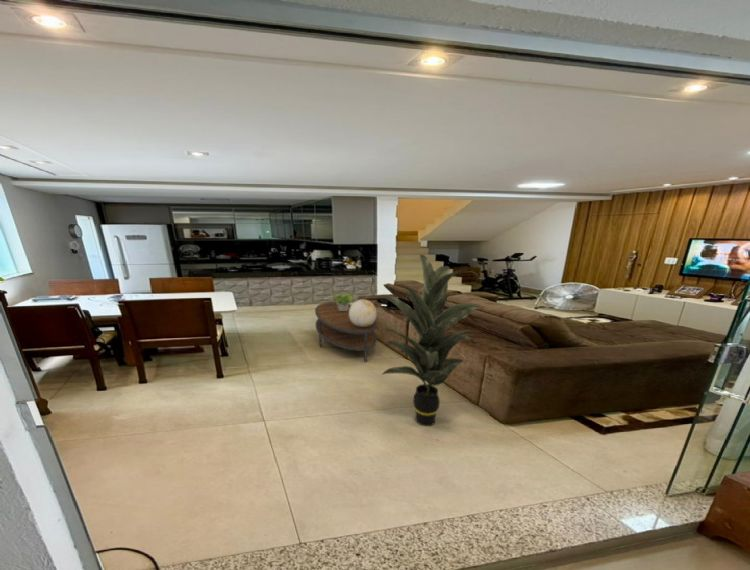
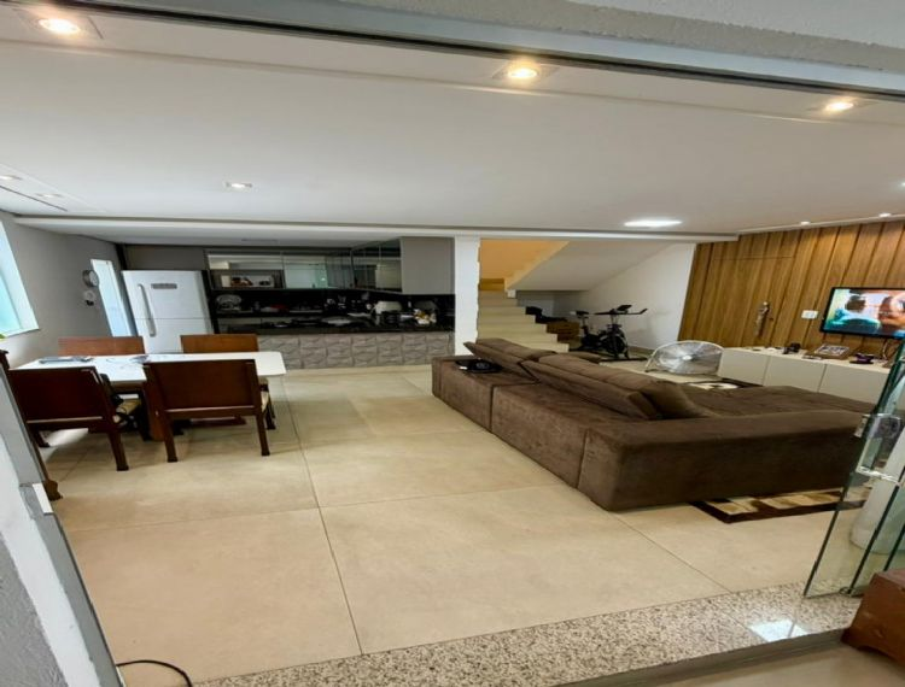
- coffee table [314,301,378,363]
- indoor plant [378,253,491,427]
- decorative sphere [349,298,378,327]
- potted plant [330,291,355,311]
